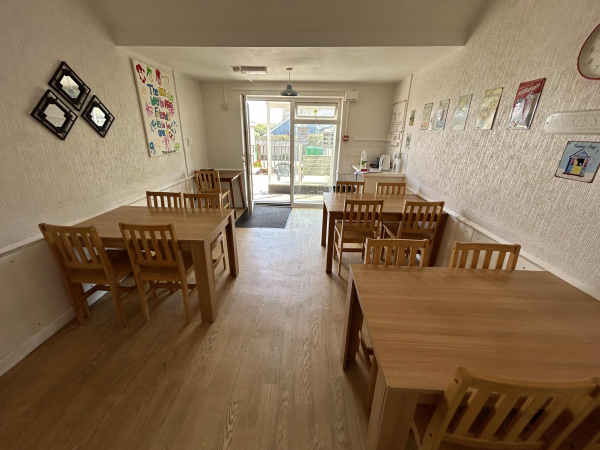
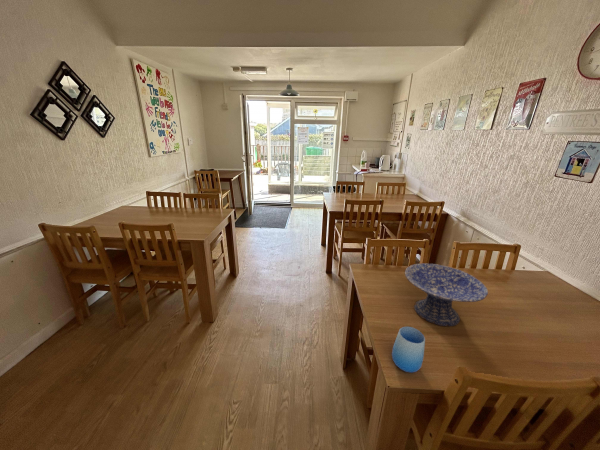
+ cup [391,326,426,373]
+ decorative bowl [404,263,489,327]
